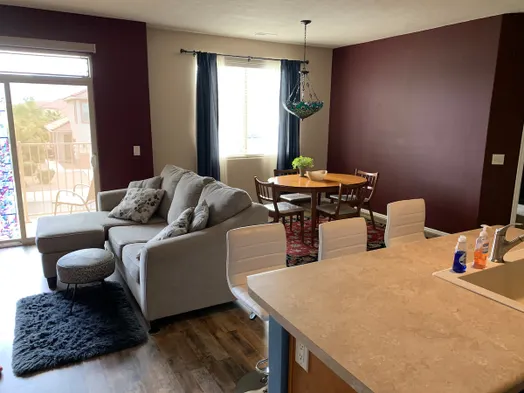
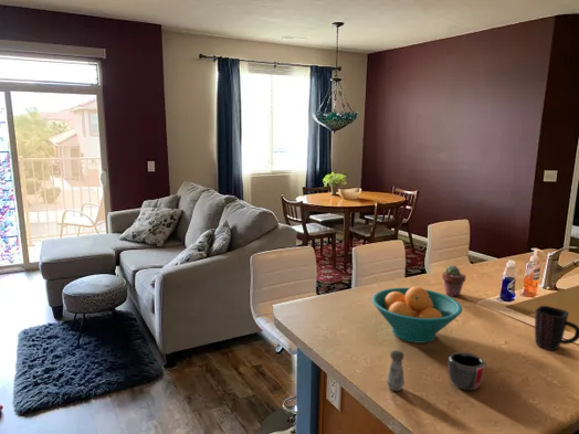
+ mug [534,305,579,351]
+ salt shaker [386,349,406,392]
+ fruit bowl [370,286,463,343]
+ potted succulent [441,264,467,297]
+ mug [448,350,486,391]
